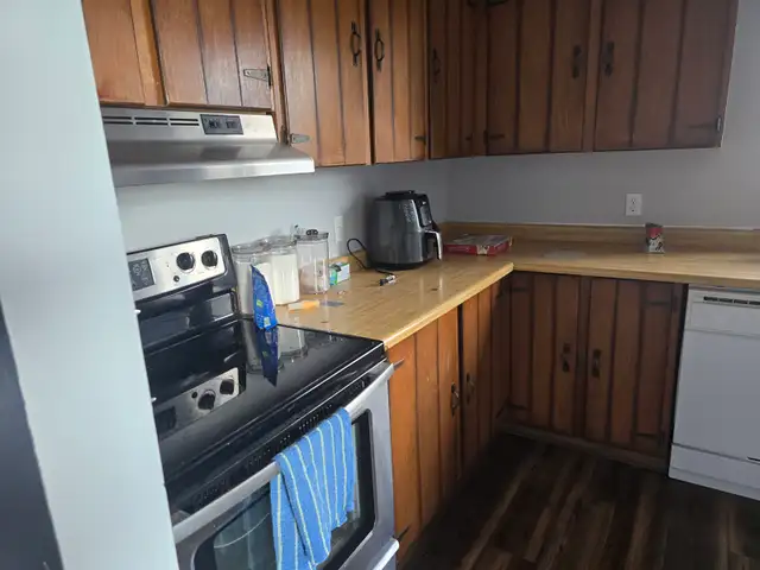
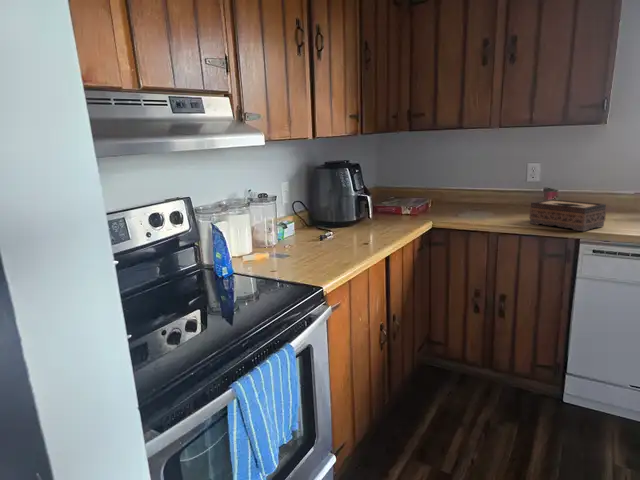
+ tissue box [528,198,607,232]
